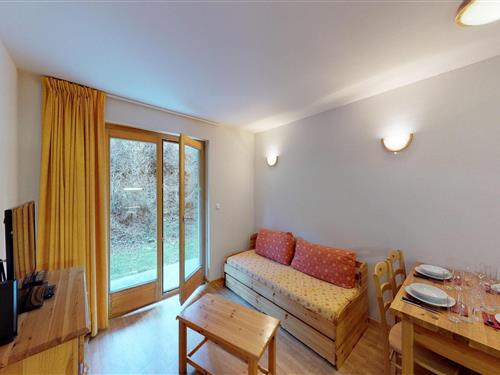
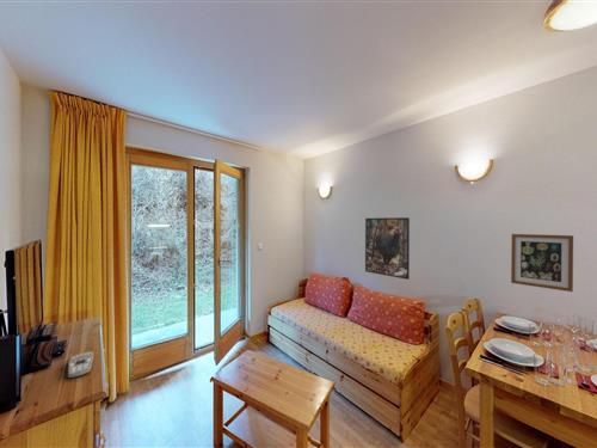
+ wall art [510,233,574,293]
+ remote control [67,350,94,379]
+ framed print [364,216,411,281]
